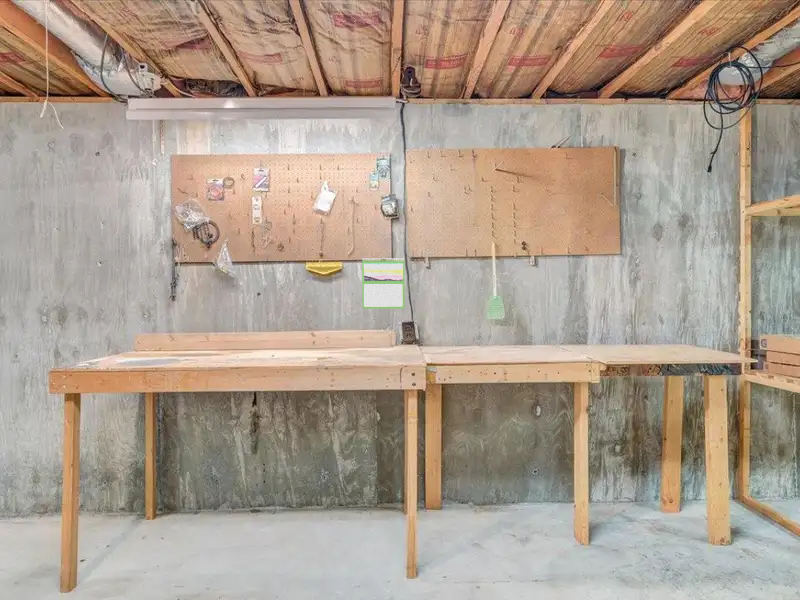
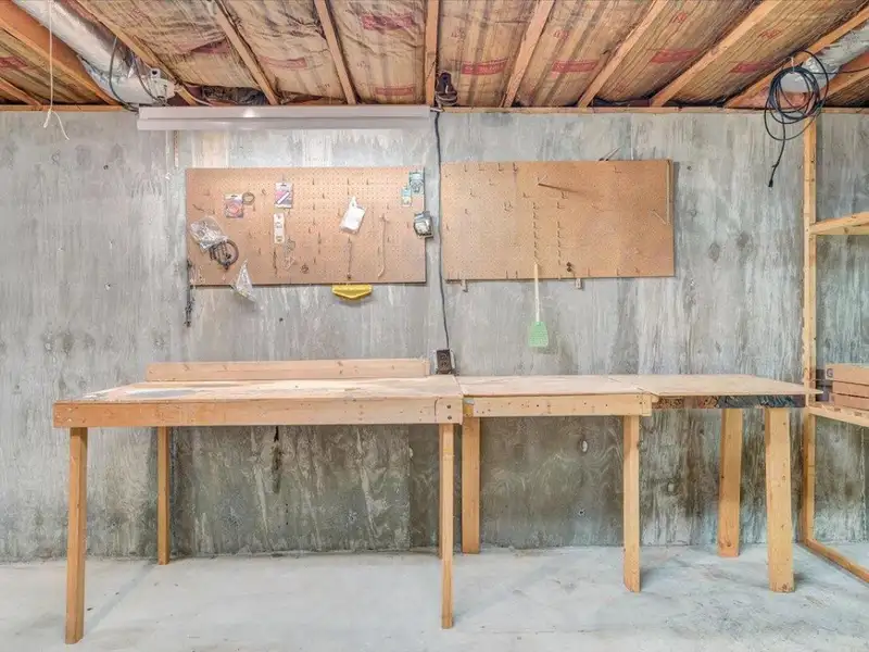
- calendar [361,256,406,310]
